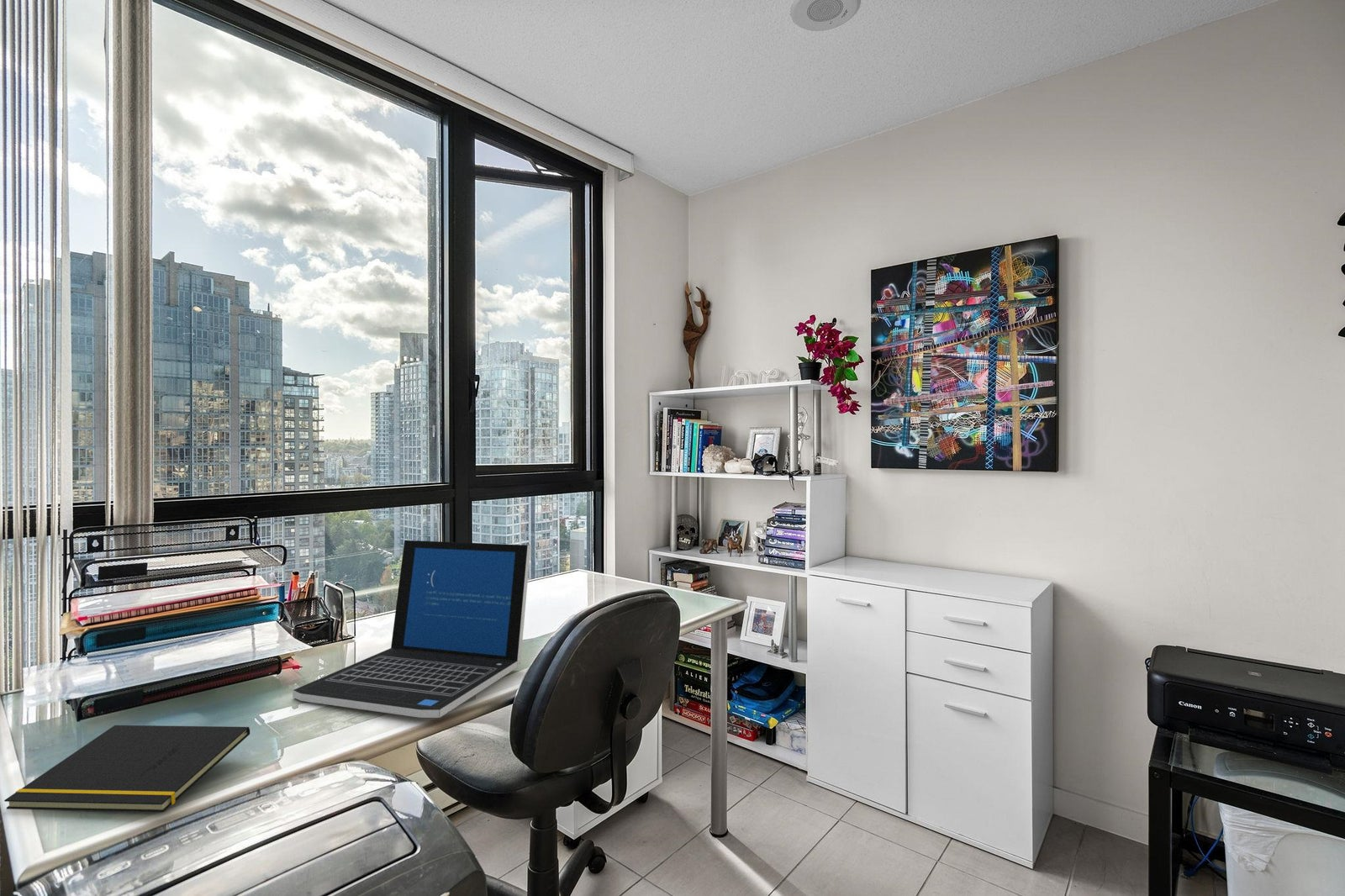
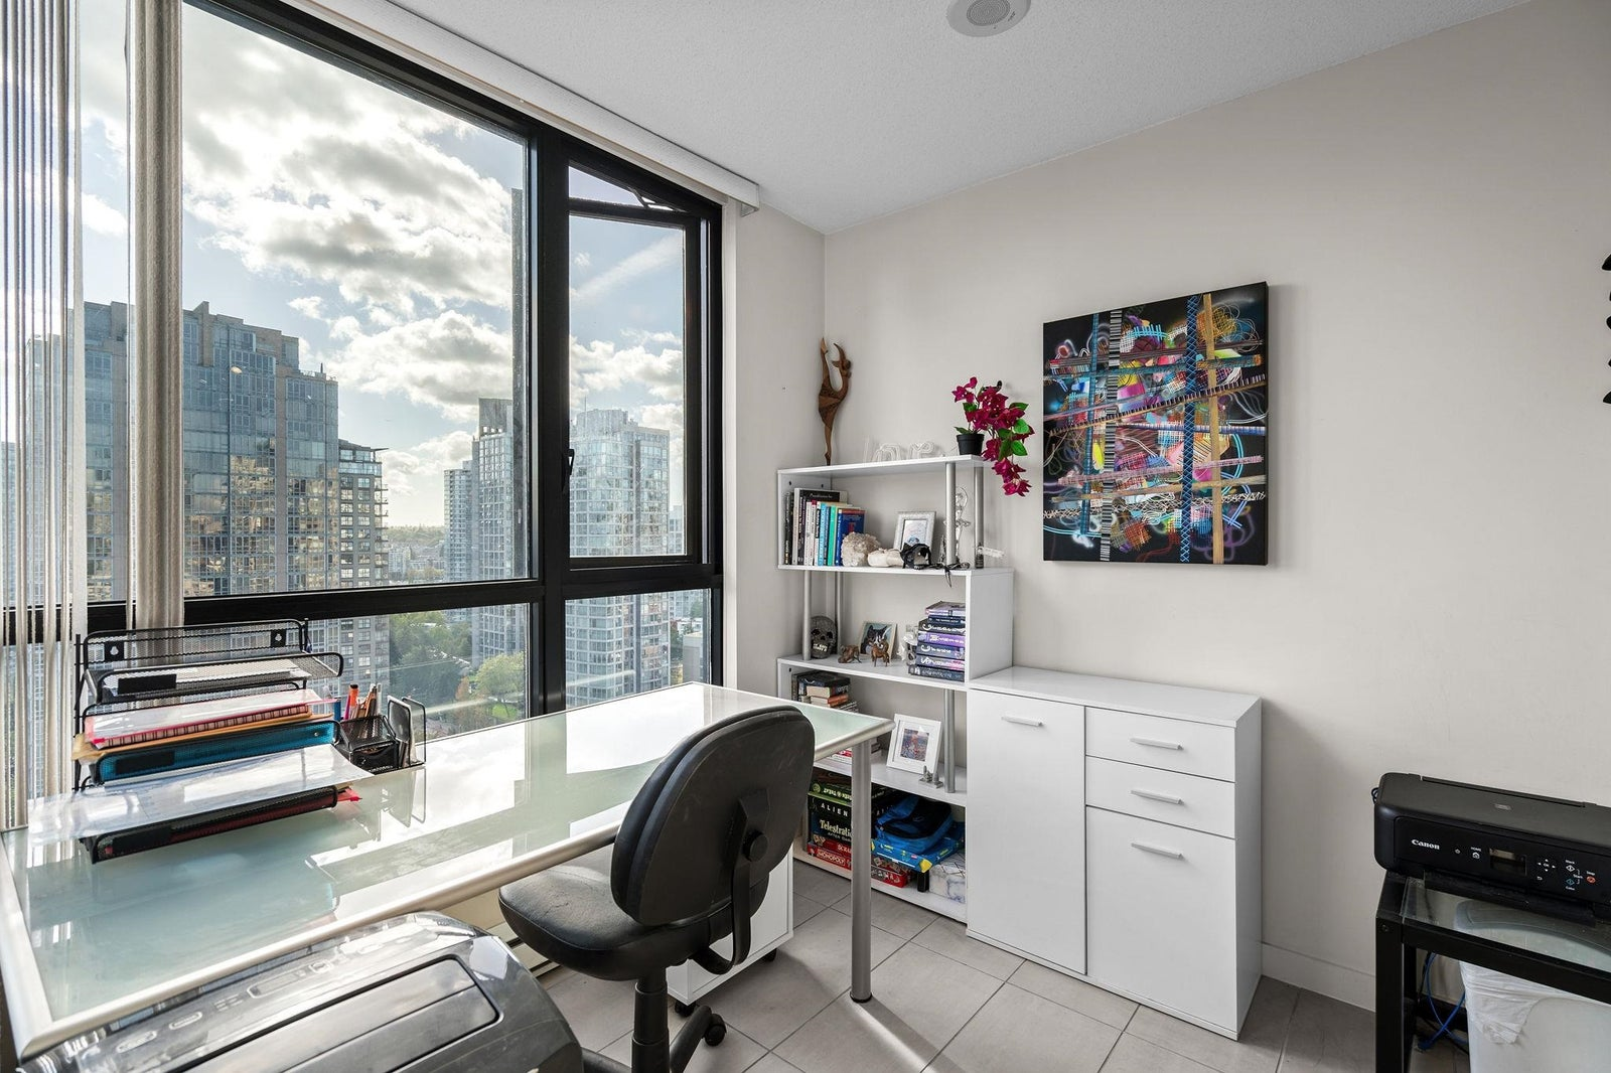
- notepad [3,725,251,813]
- laptop [292,540,531,719]
